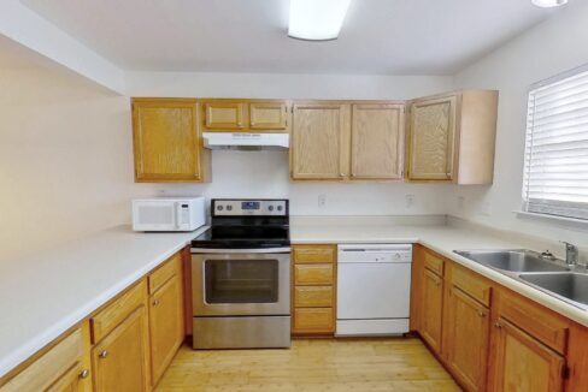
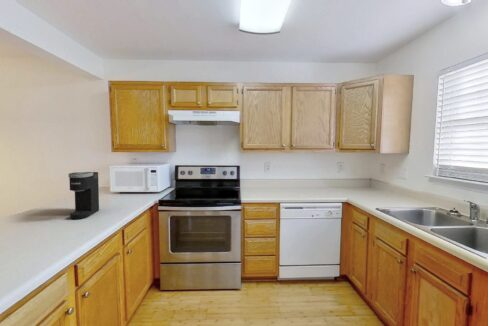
+ coffee maker [67,171,100,220]
